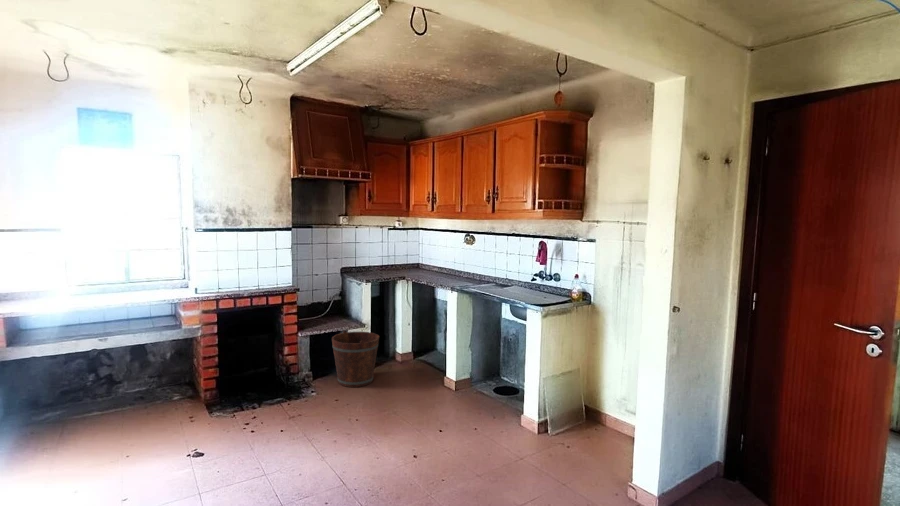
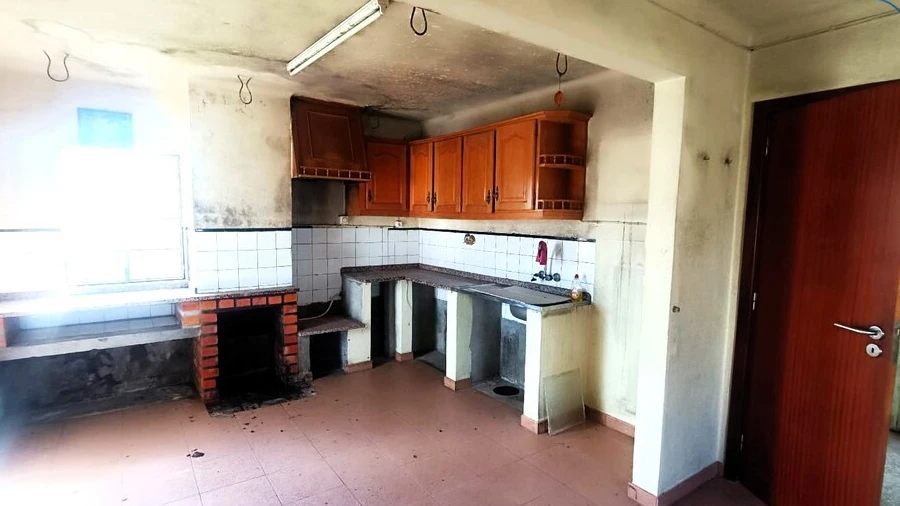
- bucket [331,330,380,388]
